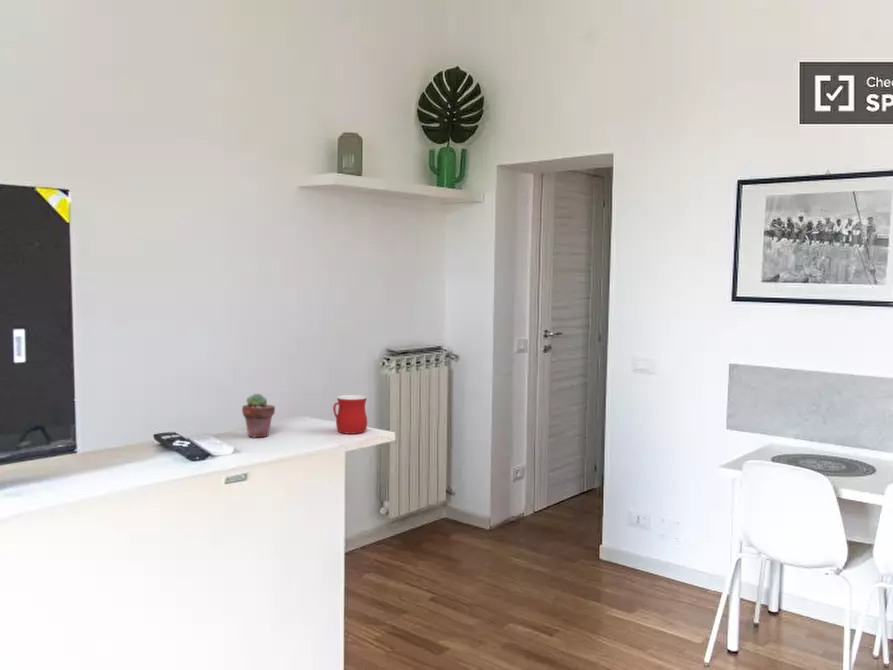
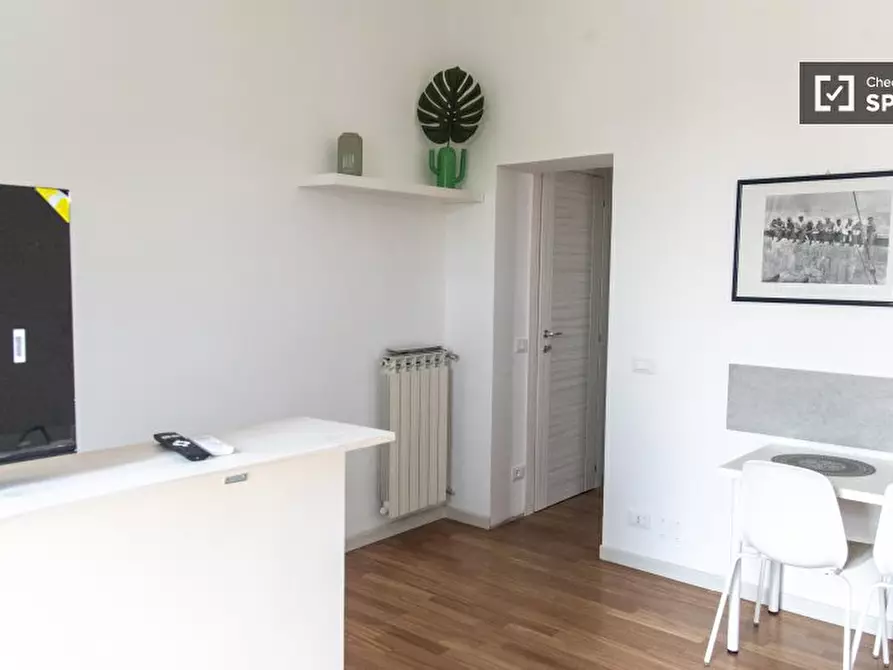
- mug [332,394,368,435]
- potted succulent [241,393,276,438]
